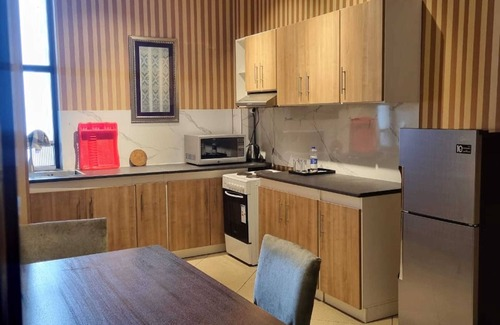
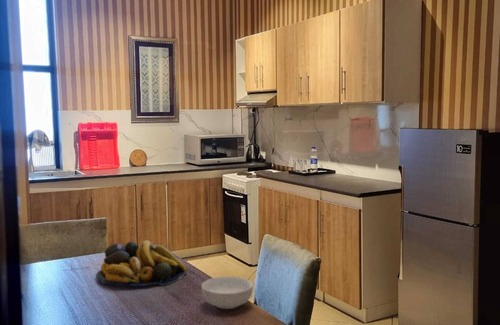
+ cereal bowl [201,275,254,310]
+ fruit bowl [95,240,188,288]
